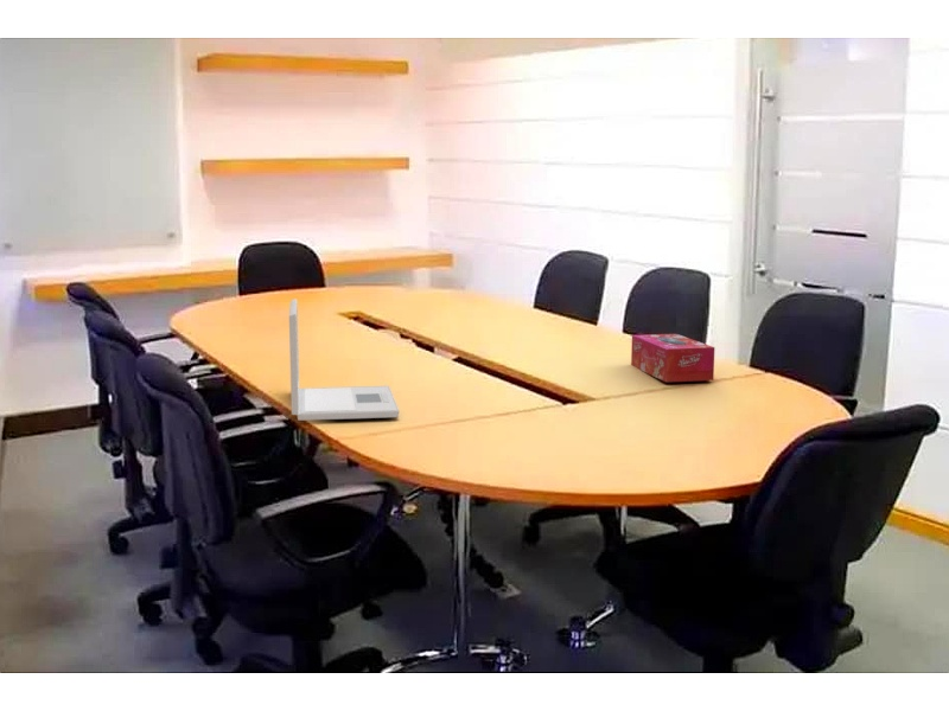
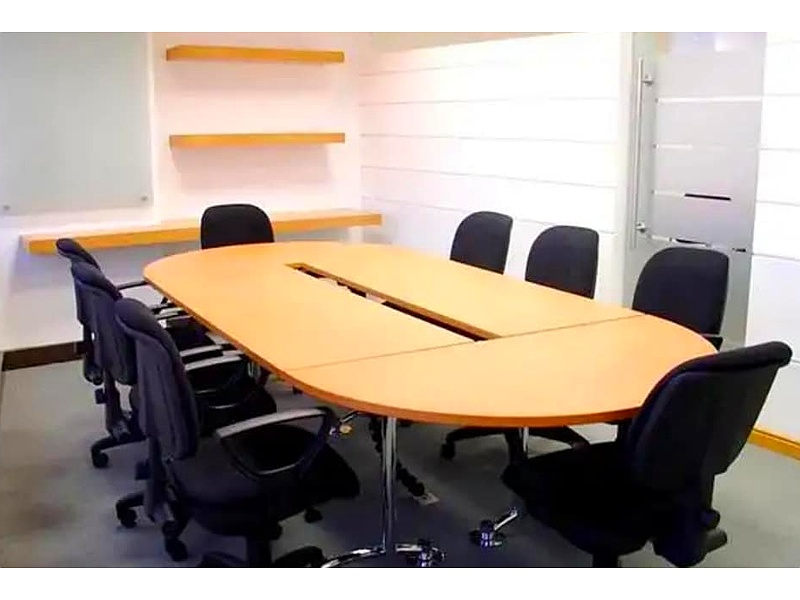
- laptop [288,297,401,422]
- tissue box [630,333,715,383]
